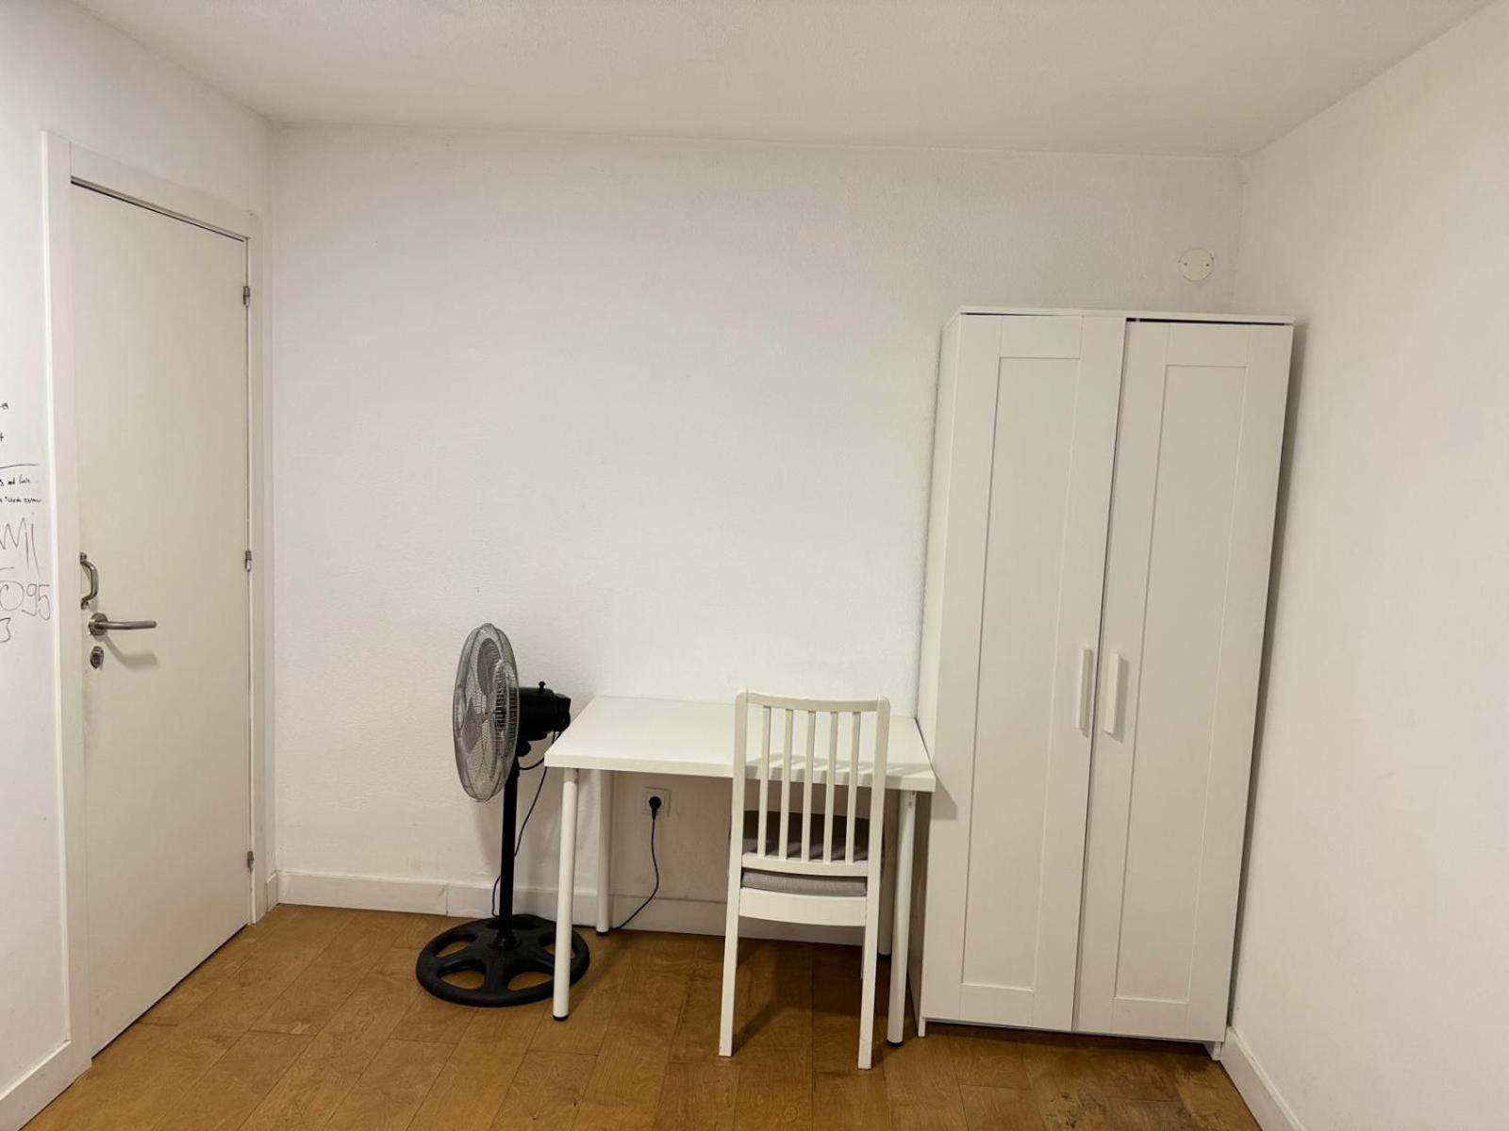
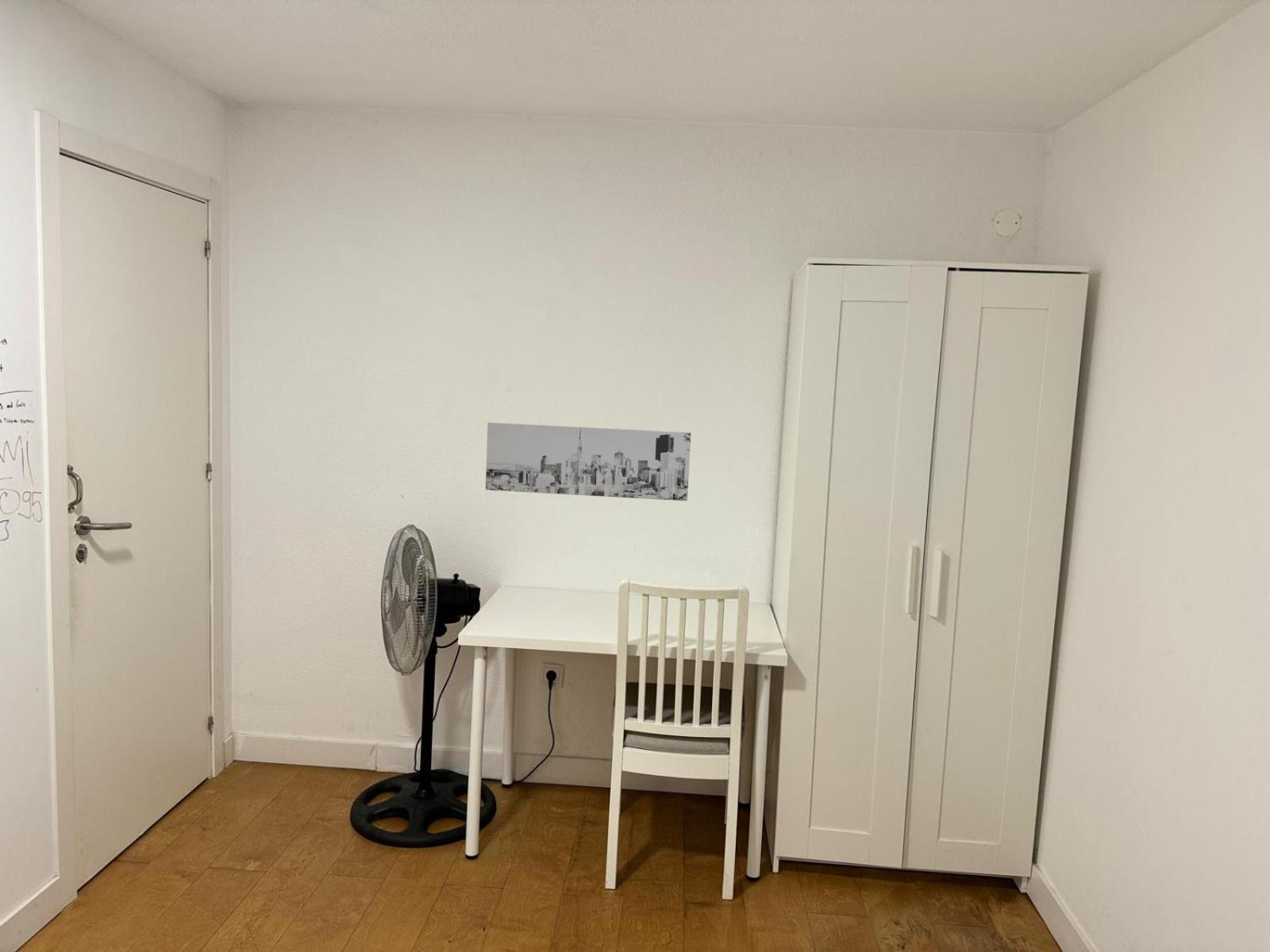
+ wall art [485,421,691,501]
